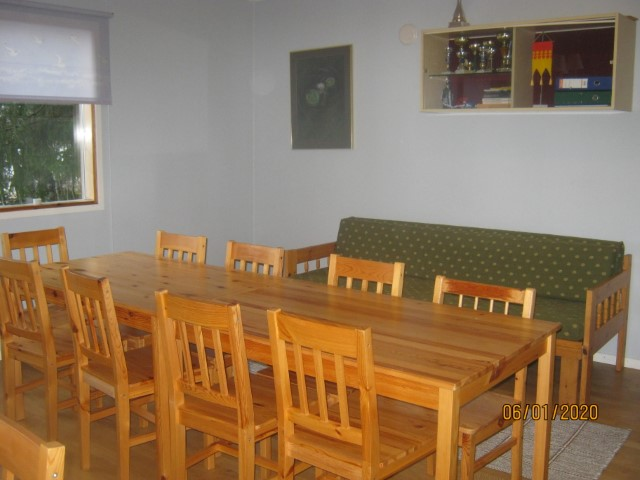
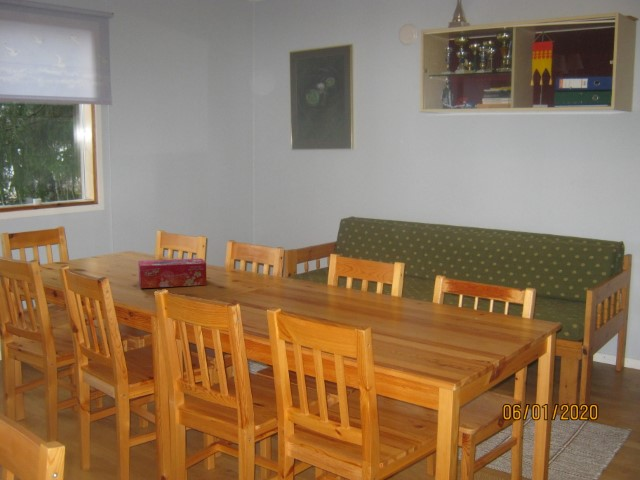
+ tissue box [138,258,207,289]
